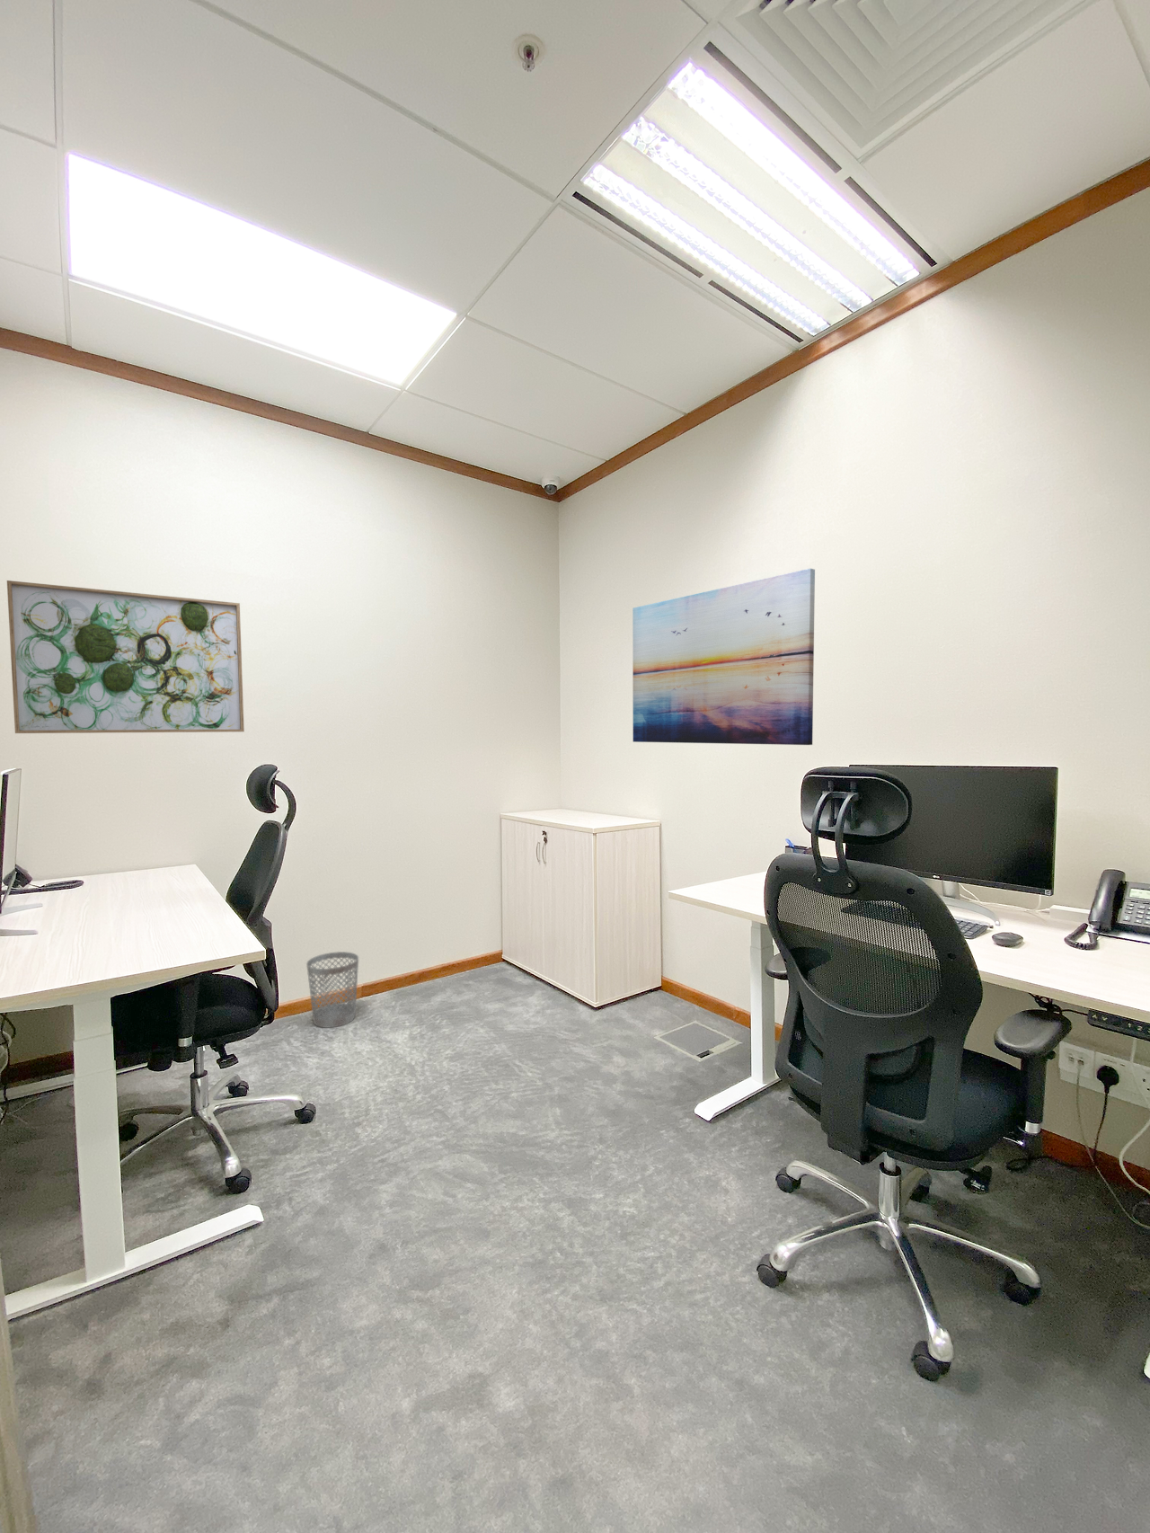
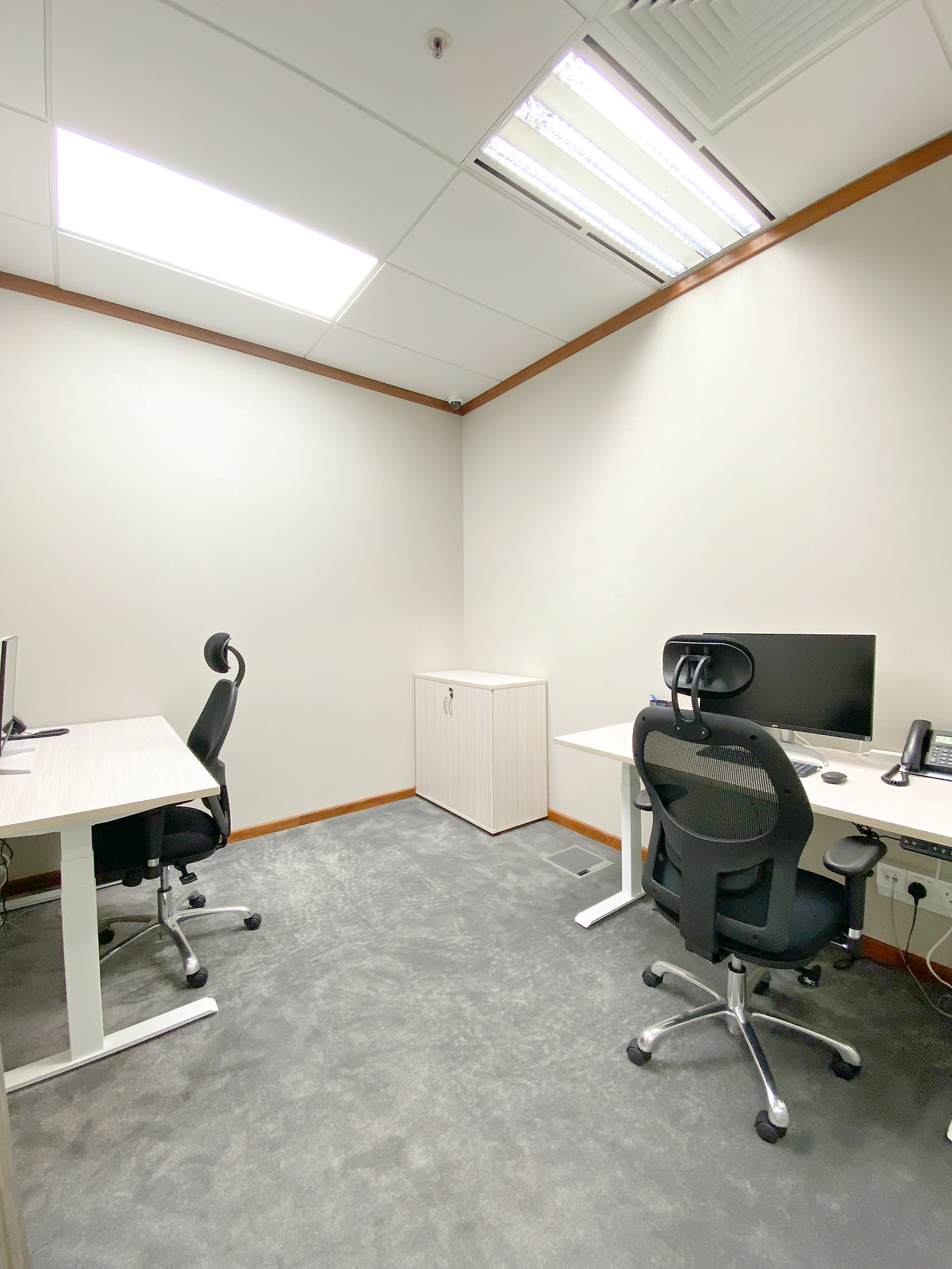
- wall art [6,580,245,734]
- wastebasket [306,951,360,1029]
- wall art [632,568,815,745]
